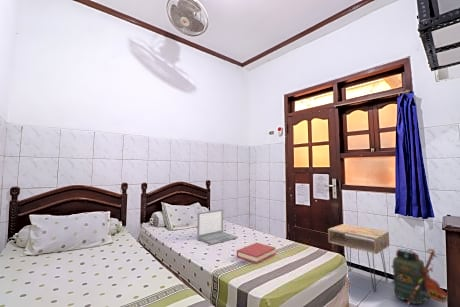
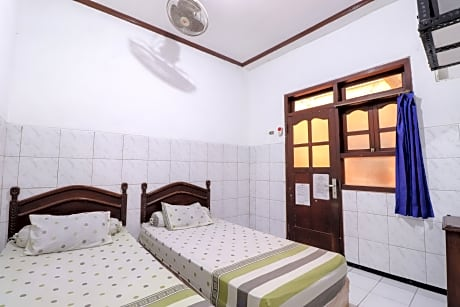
- nightstand [327,223,390,293]
- backpack [390,248,448,305]
- laptop [196,209,238,245]
- hardback book [236,242,277,264]
